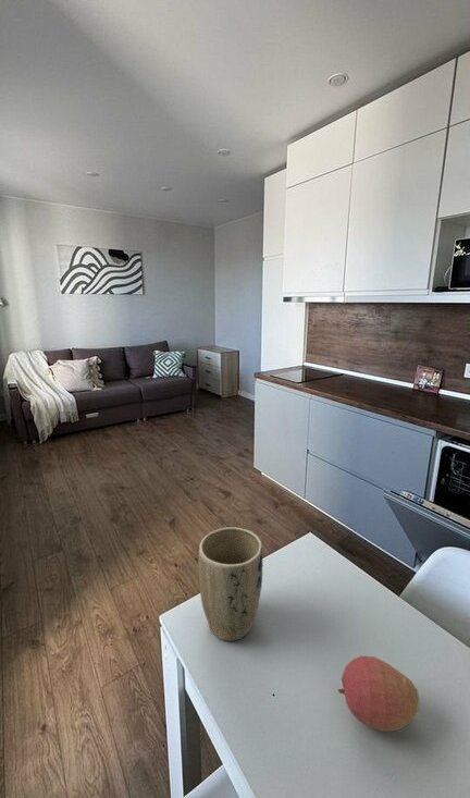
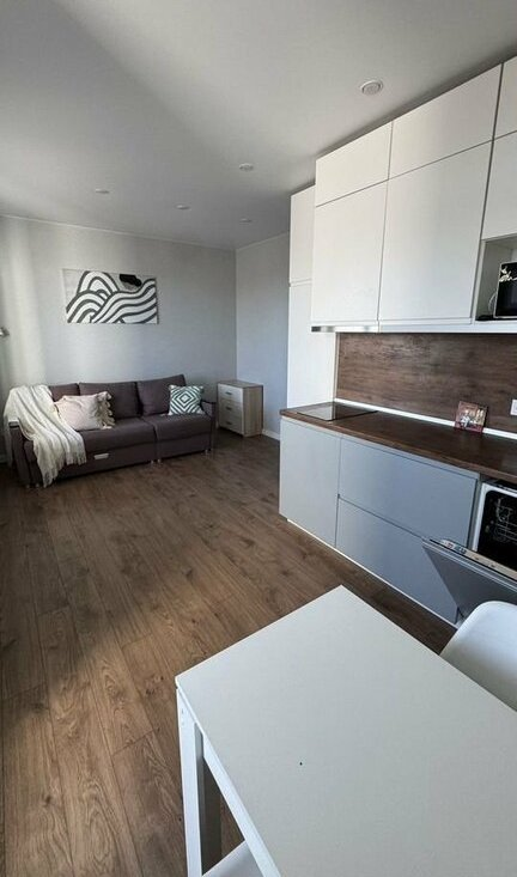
- plant pot [198,526,264,642]
- fruit [337,654,420,733]
